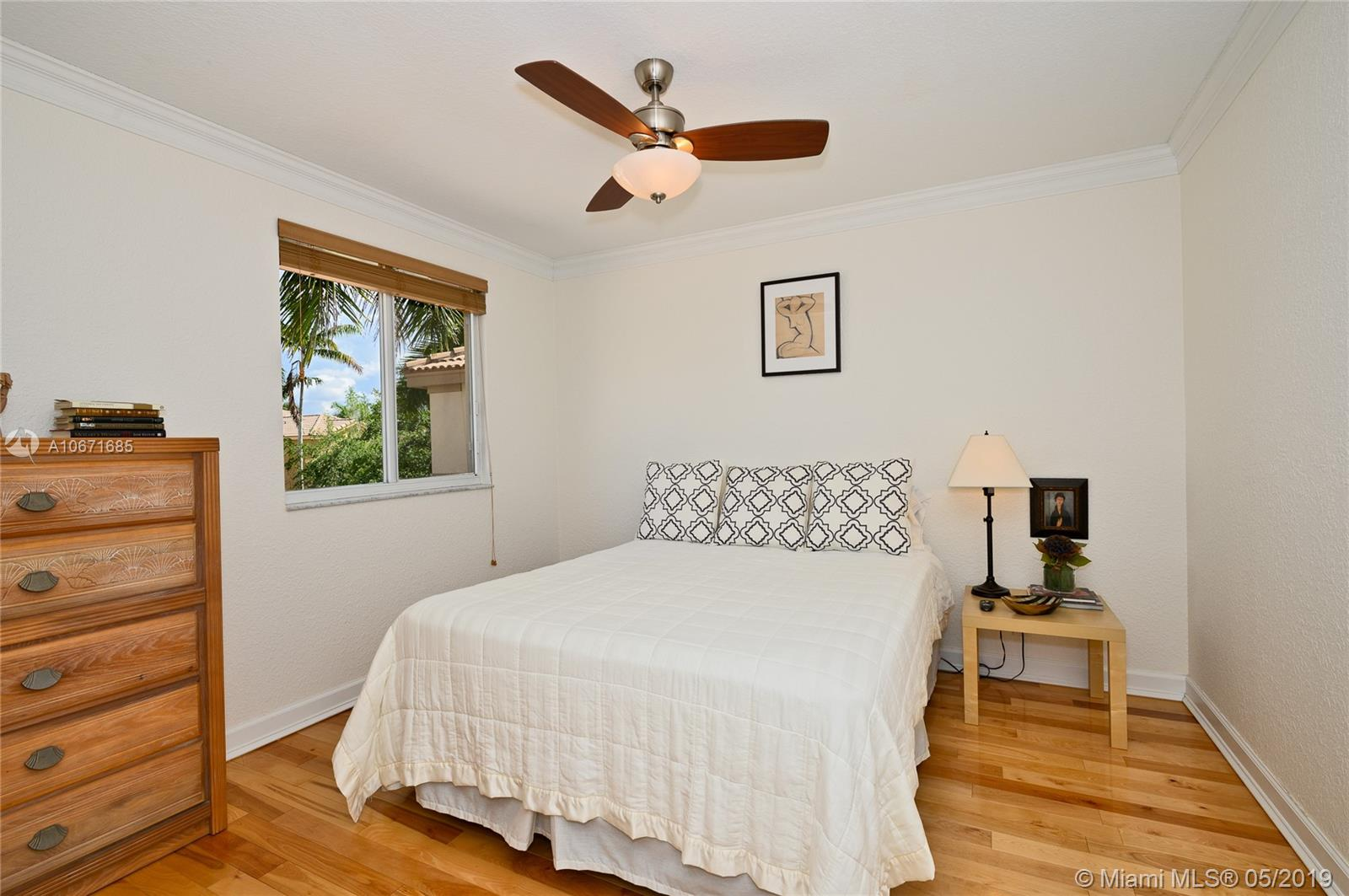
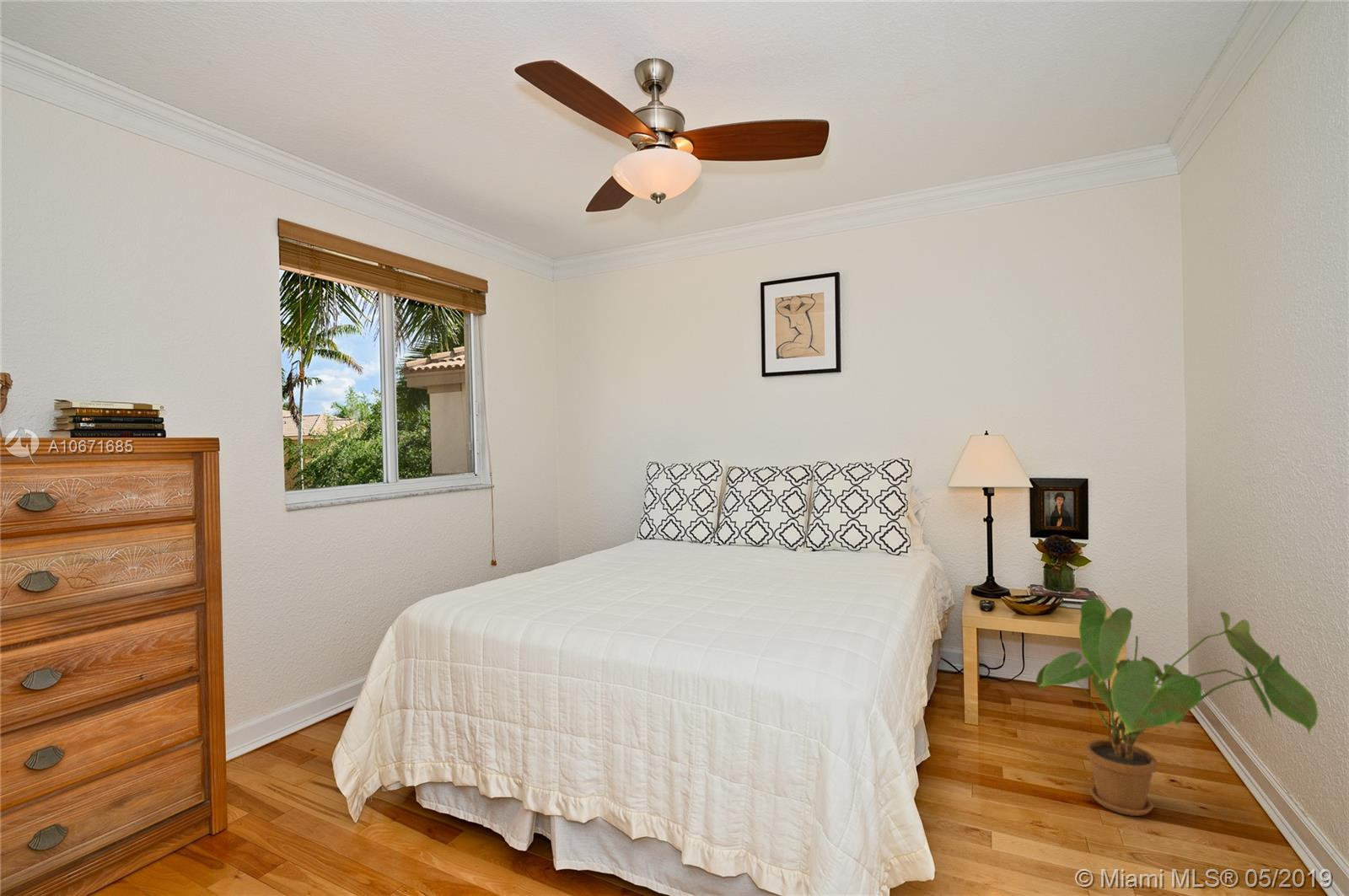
+ house plant [1035,598,1319,817]
